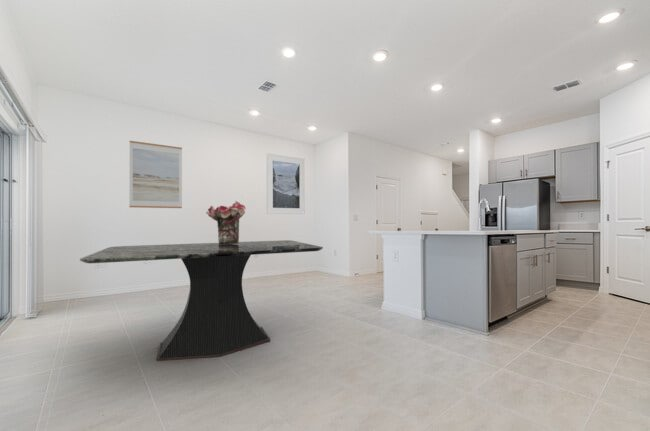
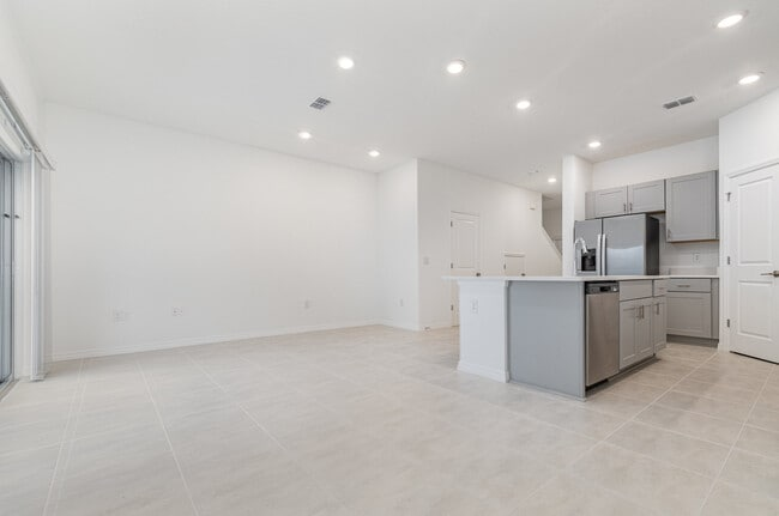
- bouquet [205,200,247,245]
- wall art [128,140,183,209]
- dining table [79,239,324,362]
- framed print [266,152,306,215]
